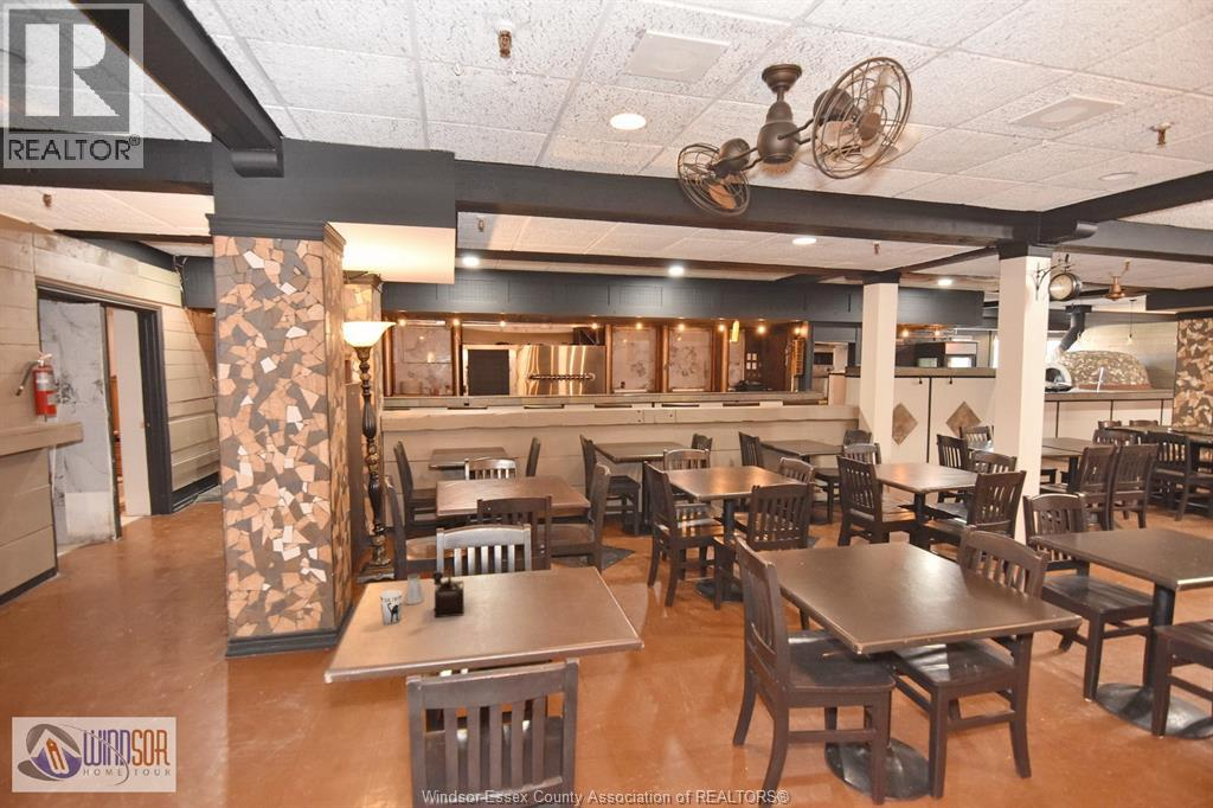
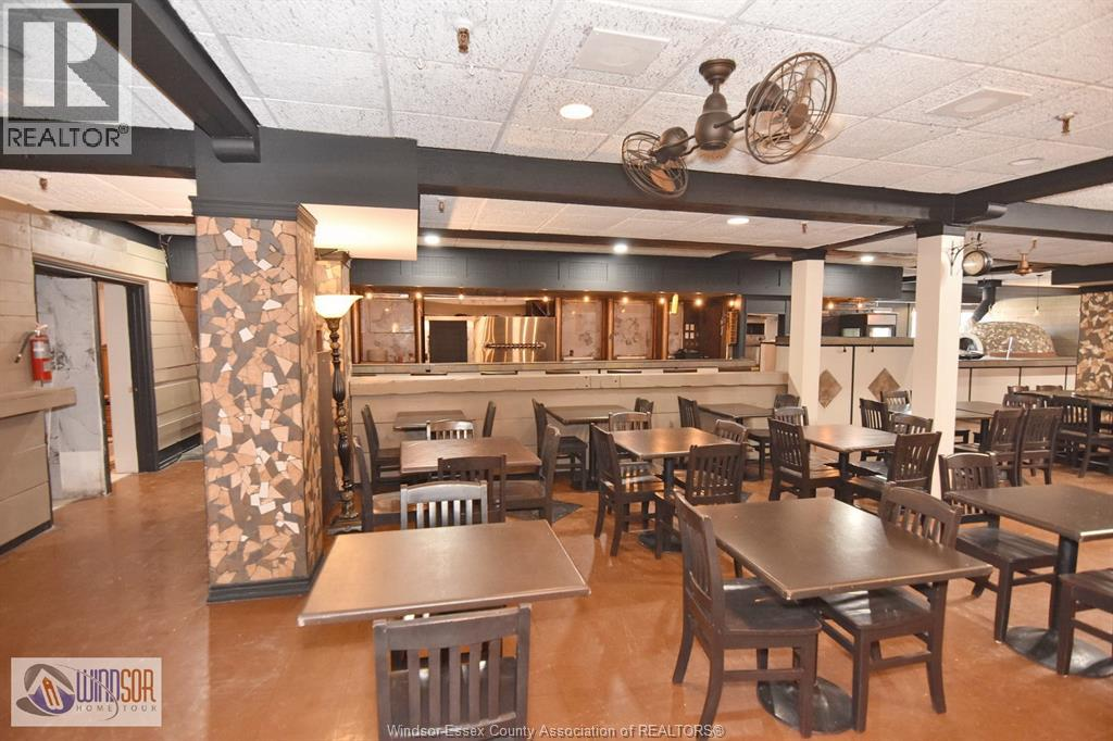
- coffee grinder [431,566,466,618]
- cup [379,589,403,626]
- saltshaker [403,572,425,605]
